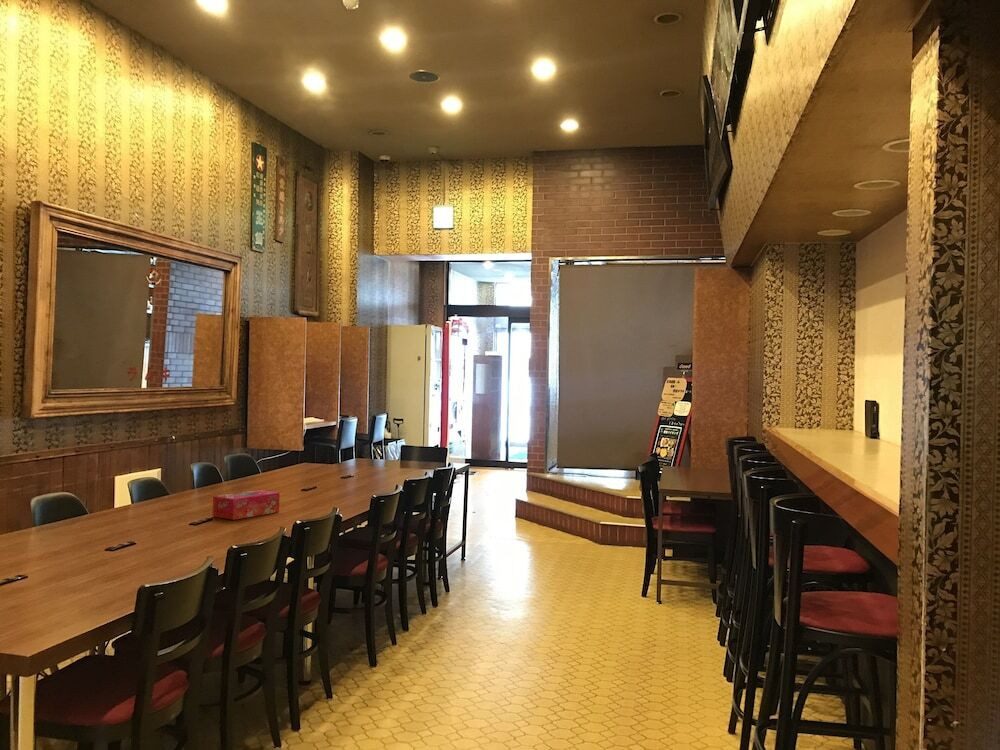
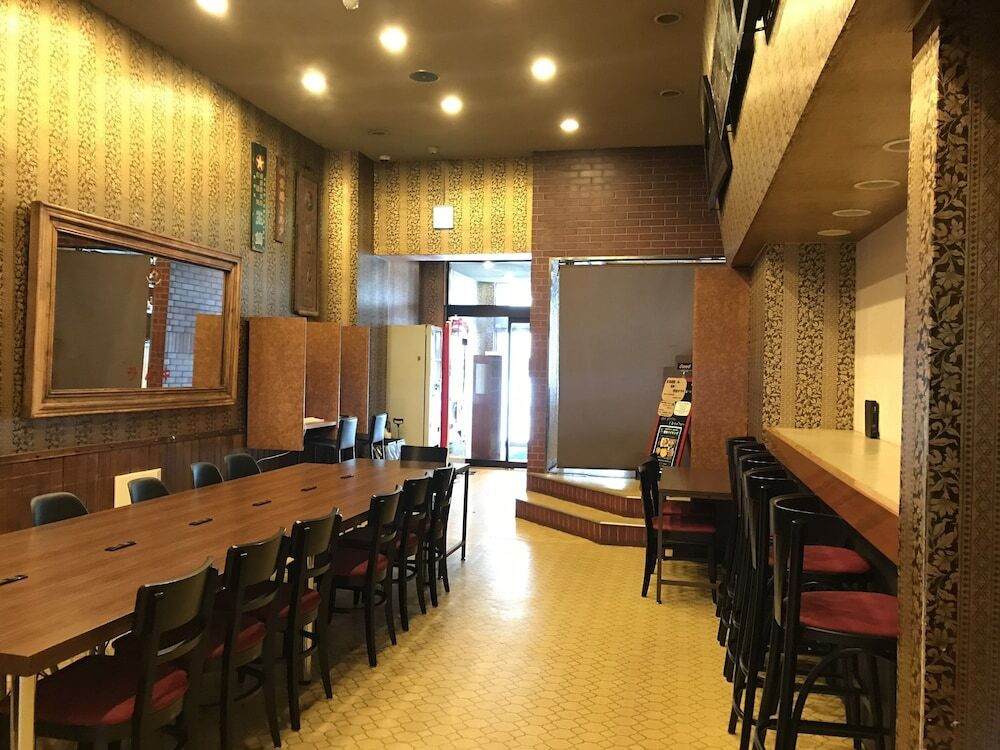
- tissue box [211,489,281,521]
